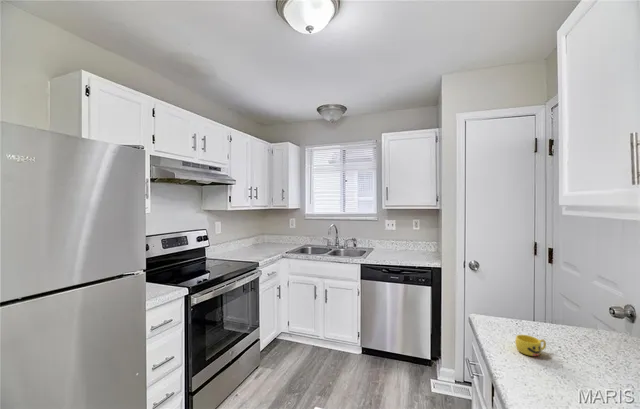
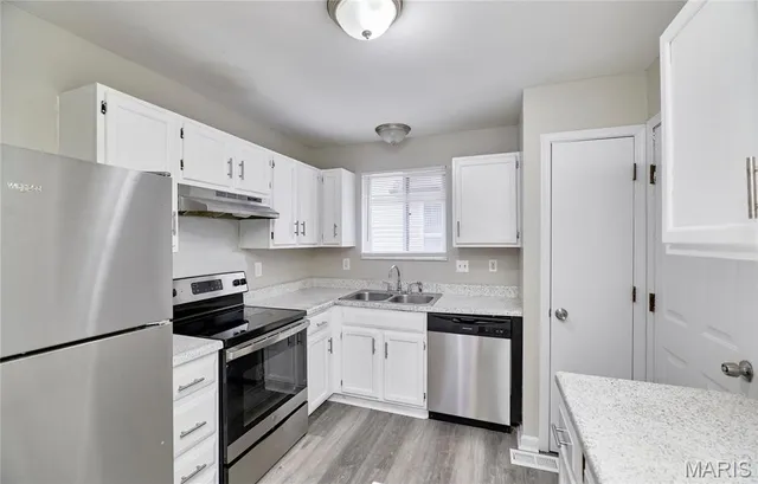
- cup [514,334,547,357]
